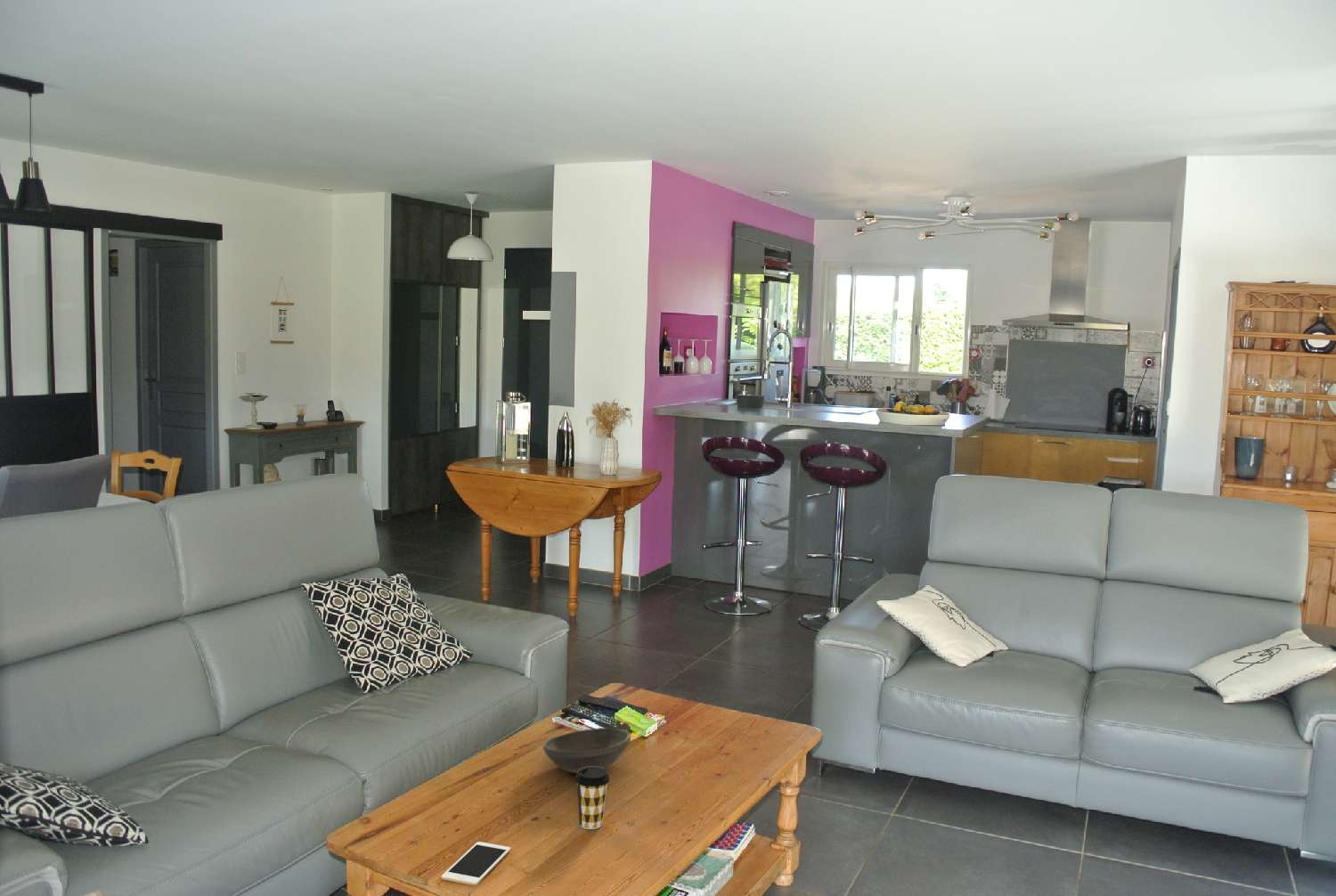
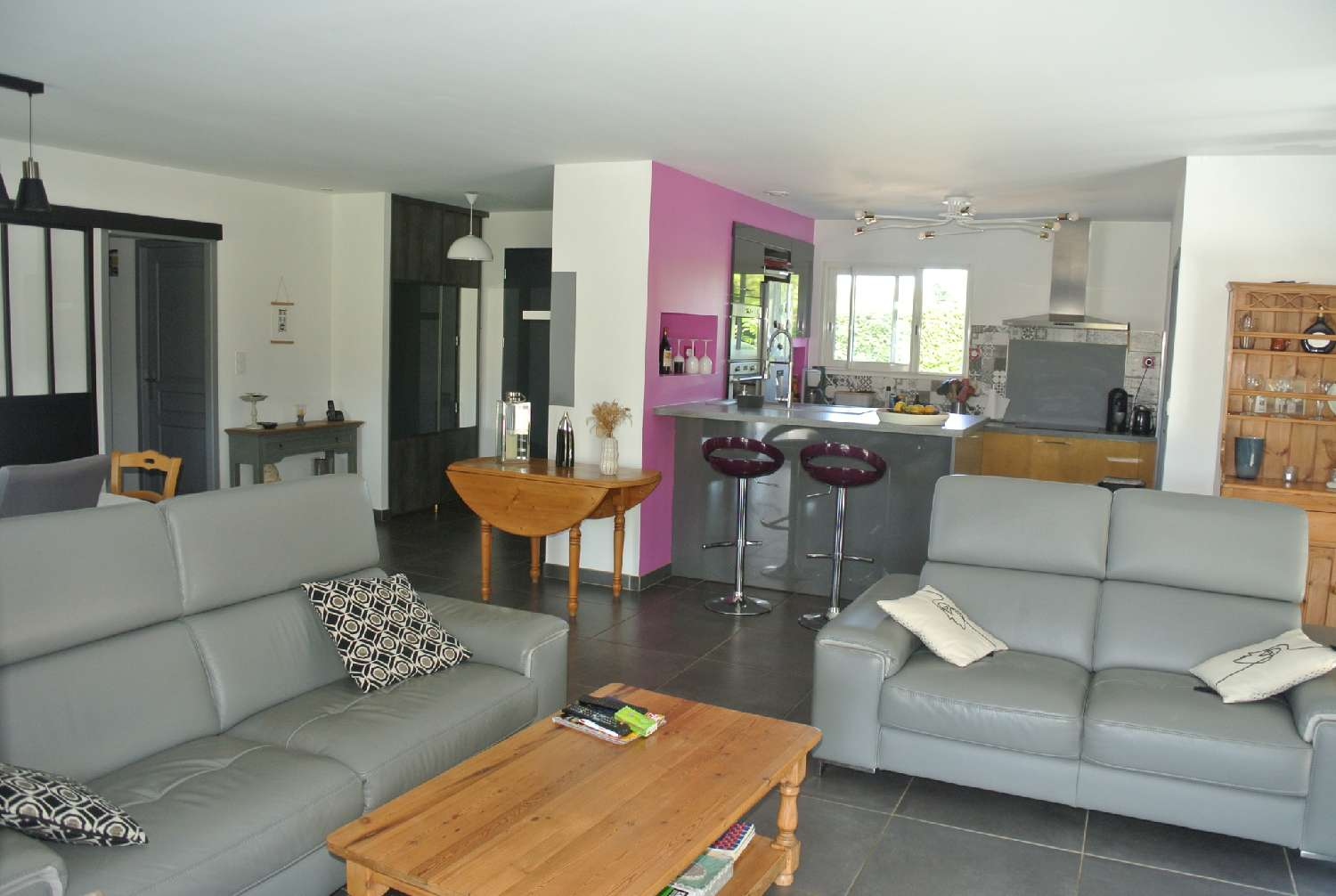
- bowl [542,727,631,774]
- cell phone [441,841,511,886]
- coffee cup [574,767,610,830]
